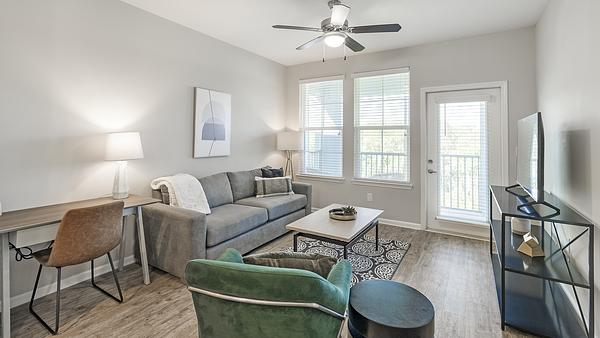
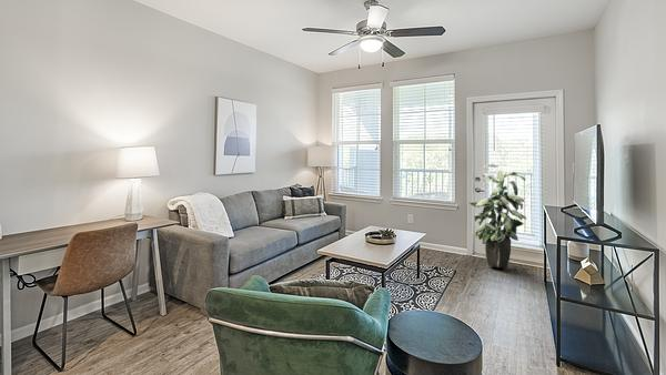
+ indoor plant [468,163,528,268]
